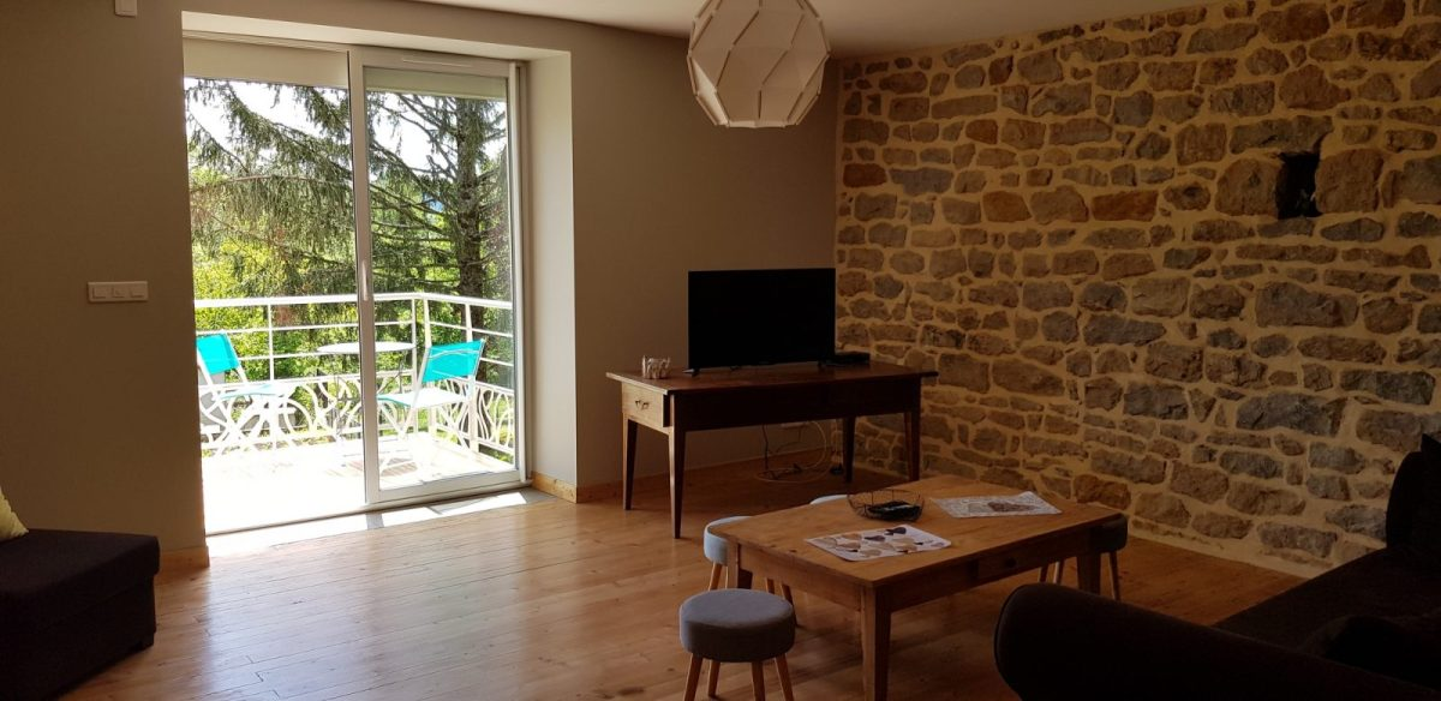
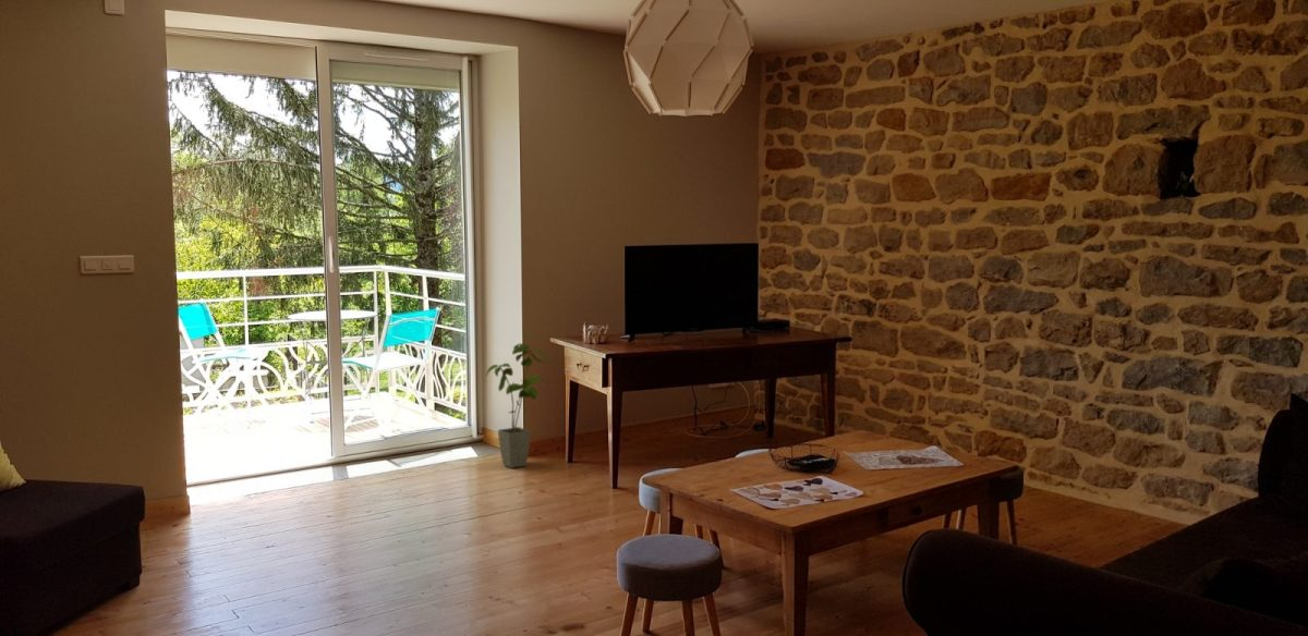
+ house plant [485,342,550,469]
